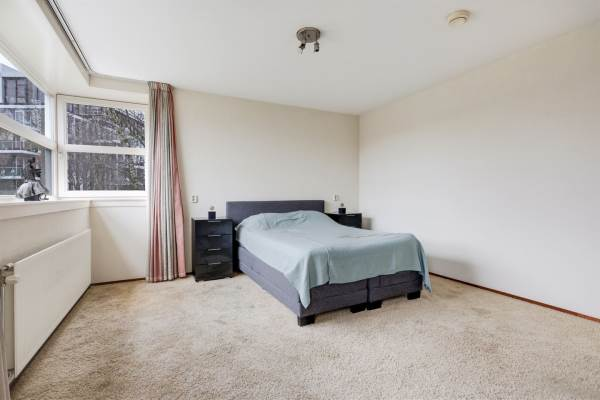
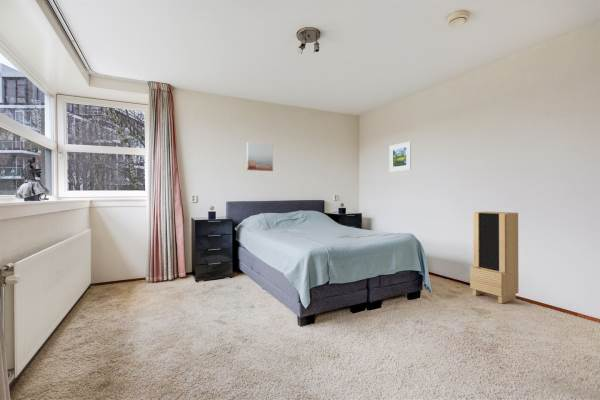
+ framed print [388,141,412,173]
+ storage cabinet [469,211,519,304]
+ wall art [246,142,274,172]
